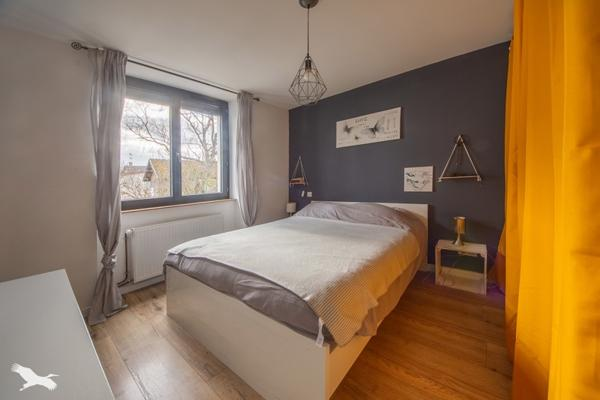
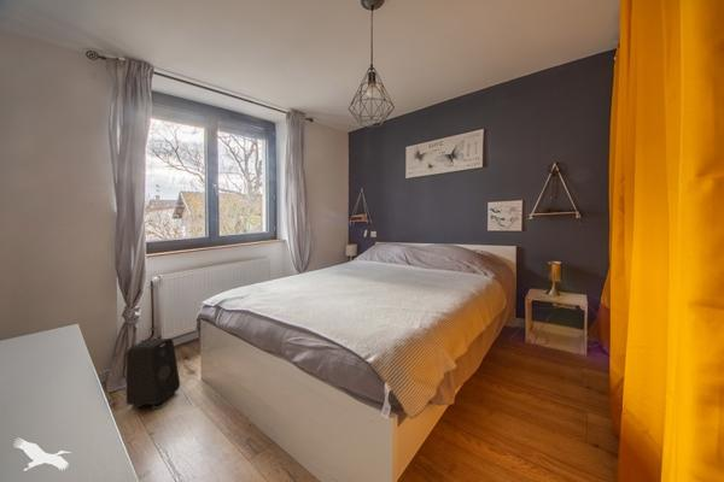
+ speaker [125,337,181,411]
